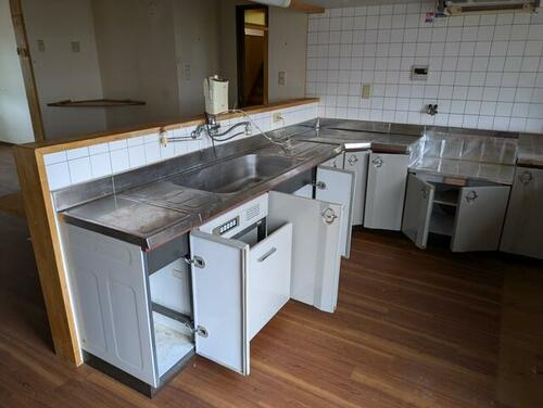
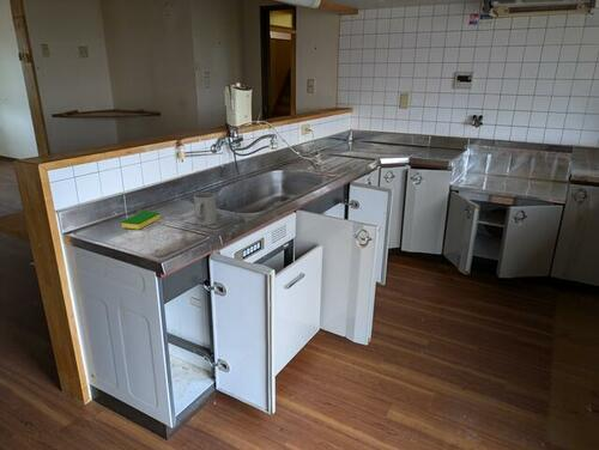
+ mug [193,191,218,226]
+ dish sponge [121,209,162,230]
